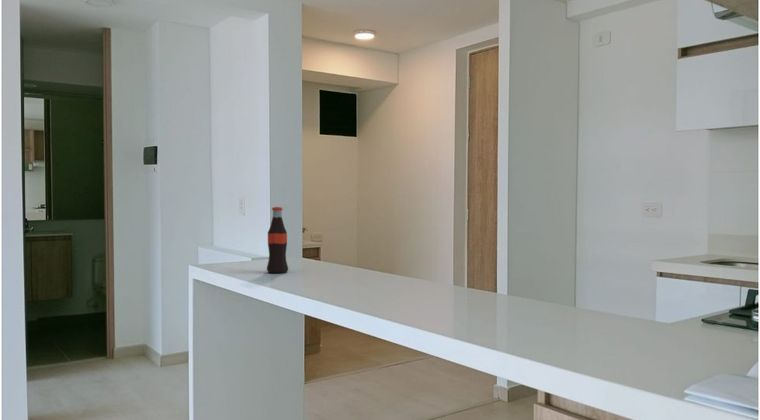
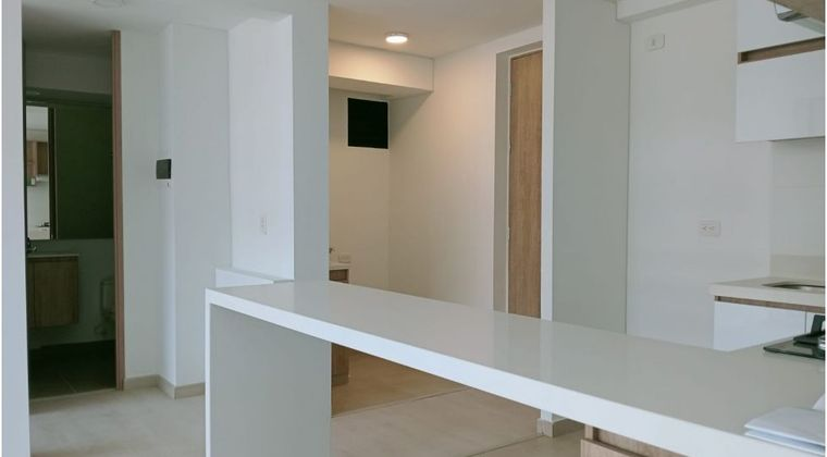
- bottle [266,206,289,274]
